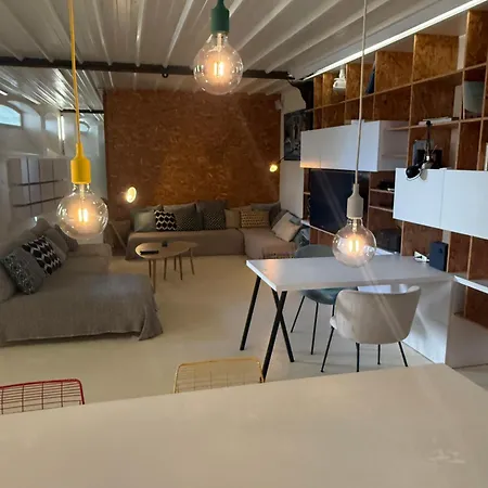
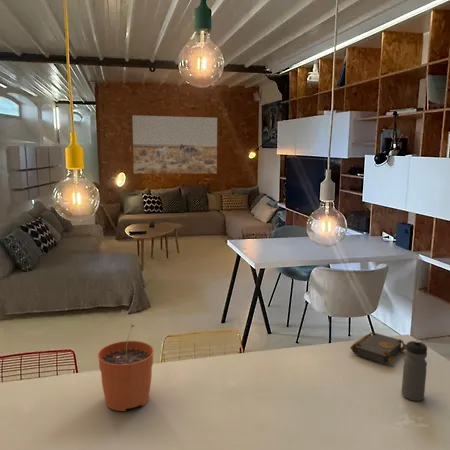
+ plant pot [97,322,155,412]
+ water bottle [401,338,428,402]
+ book [349,331,407,365]
+ wall art [131,114,218,175]
